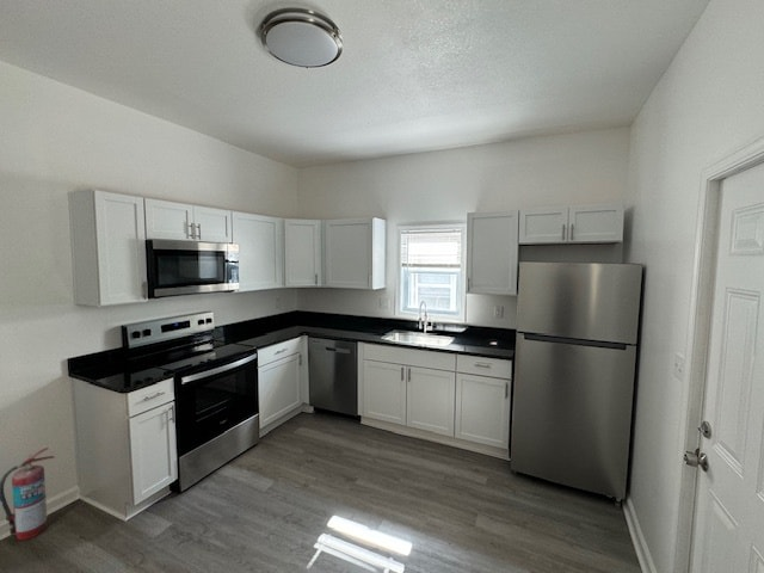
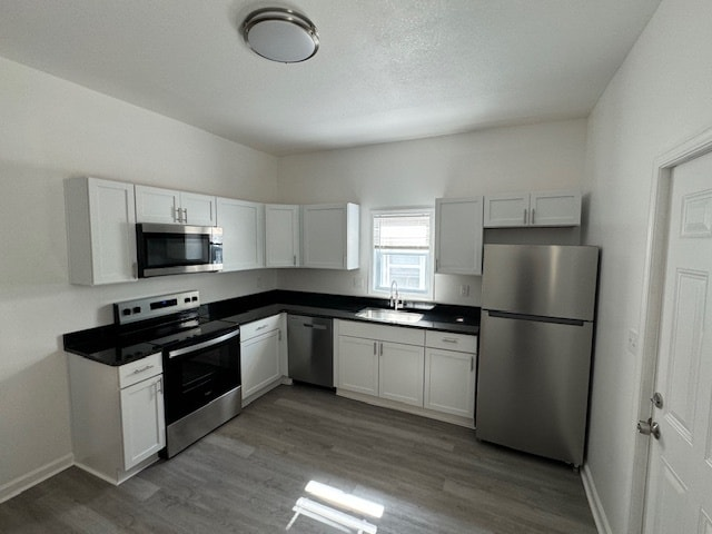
- fire extinguisher [0,446,56,541]
